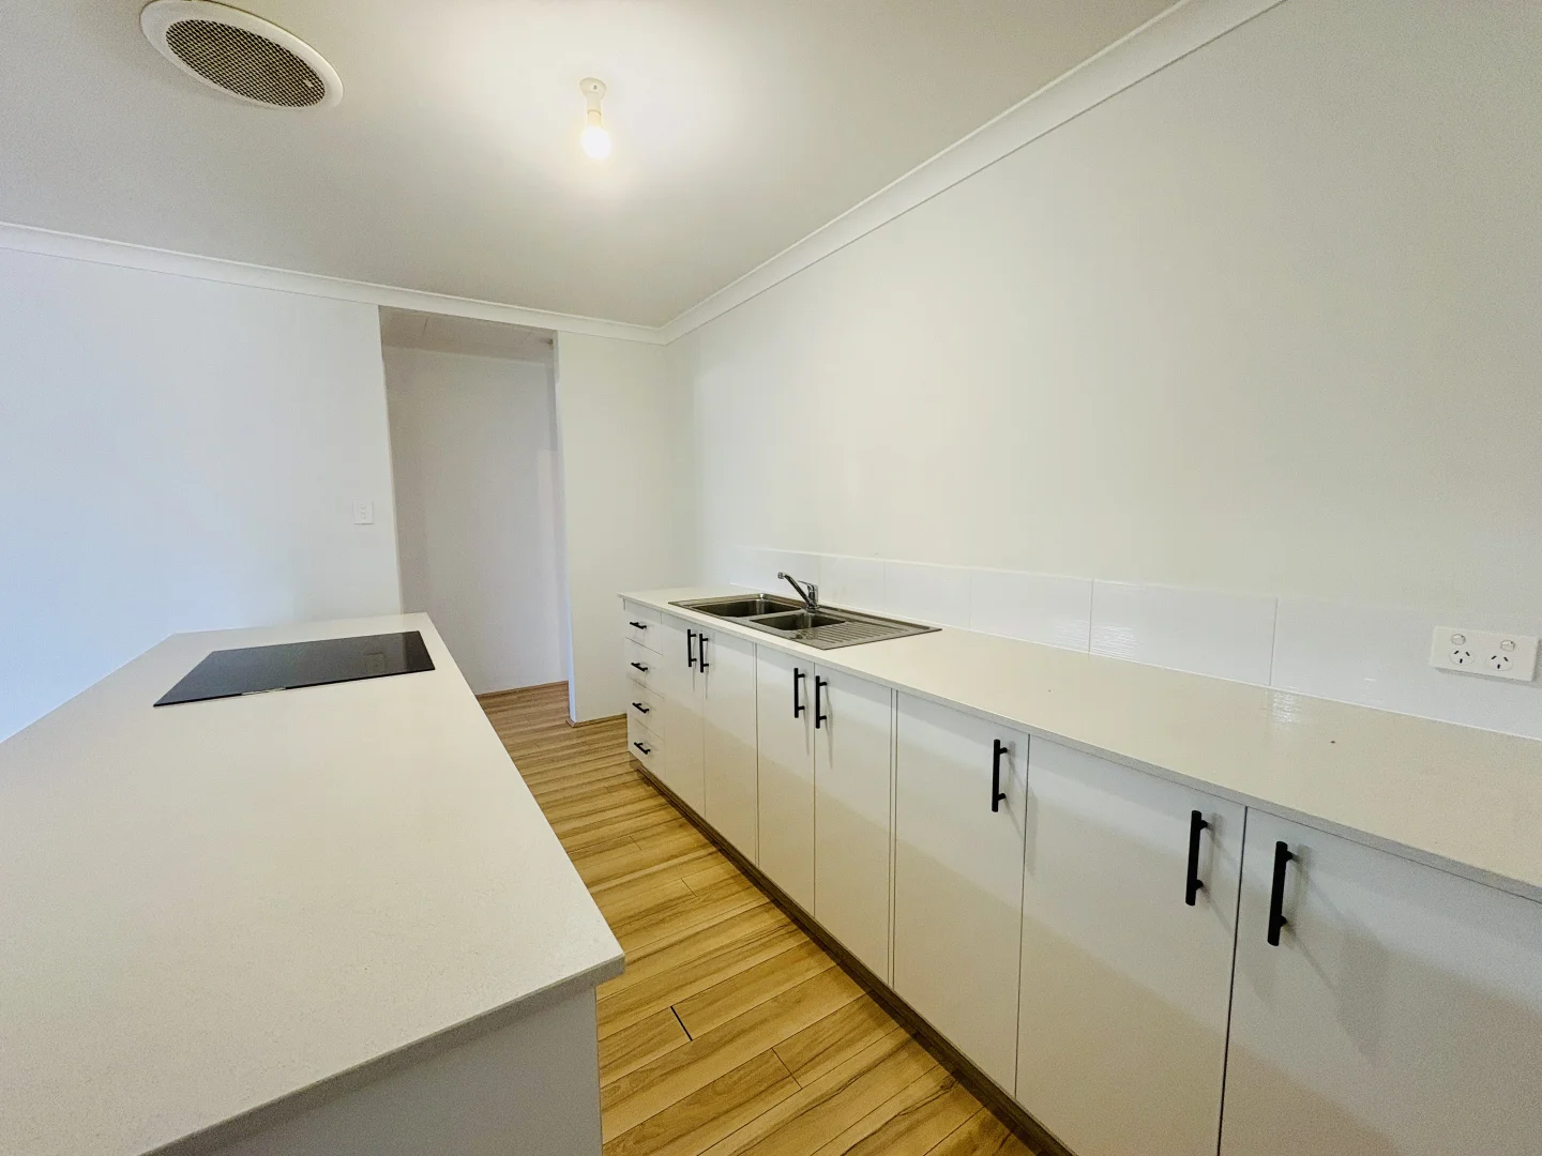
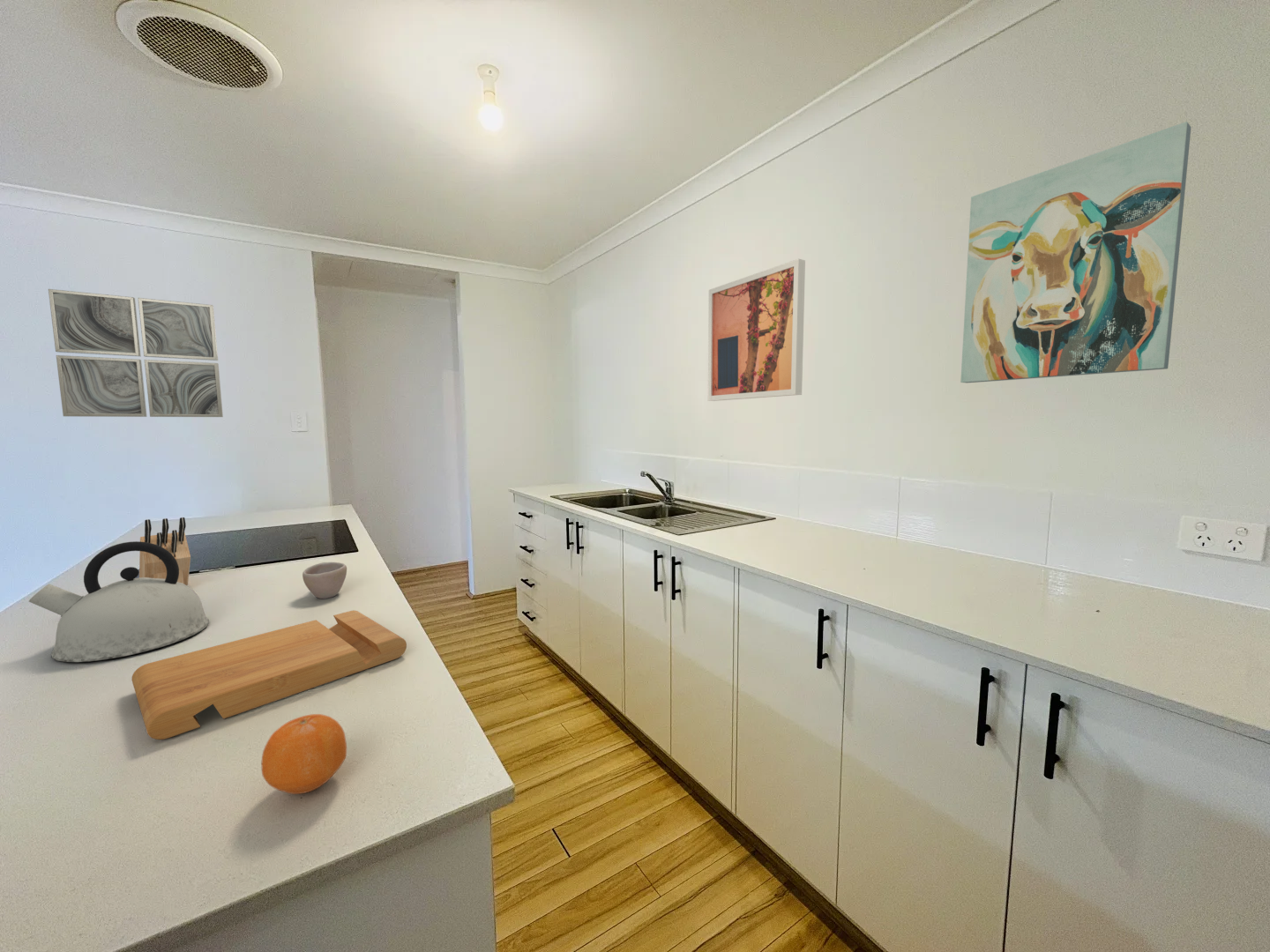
+ cup [302,562,347,599]
+ wall art [707,258,806,402]
+ wall art [960,121,1192,383]
+ cutting board [131,610,407,740]
+ knife block [138,517,191,586]
+ fruit [261,713,347,795]
+ wall art [48,288,224,418]
+ kettle [28,540,210,663]
